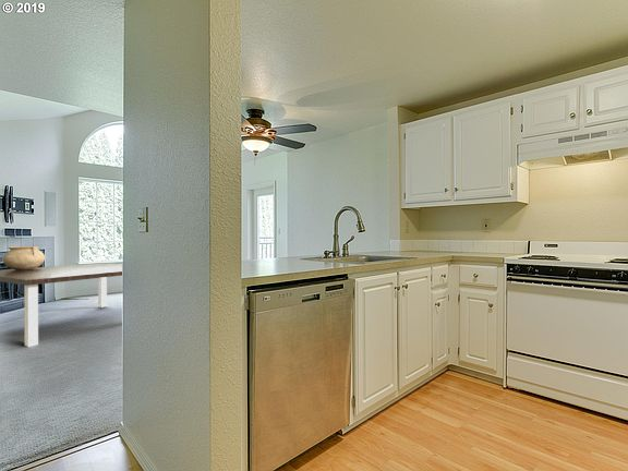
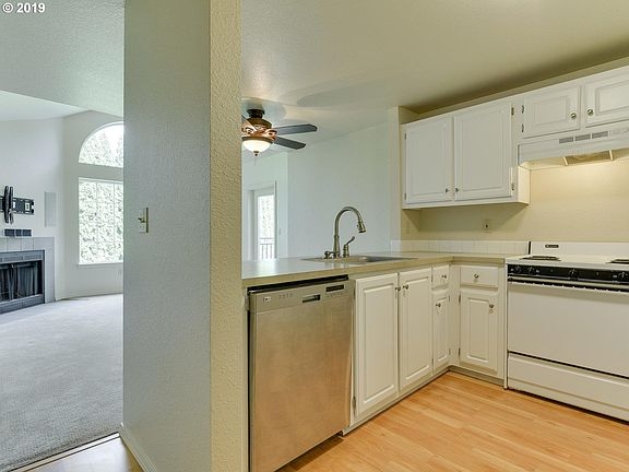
- ceramic pot [2,245,46,270]
- dining table [0,262,123,348]
